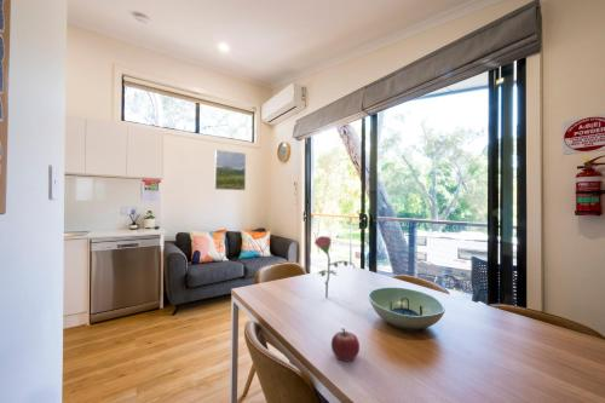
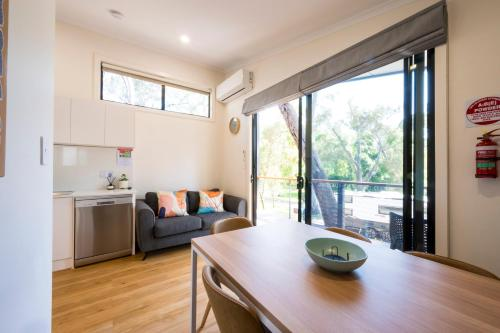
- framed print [213,149,247,191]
- flower [313,235,357,299]
- fruit [330,327,361,363]
